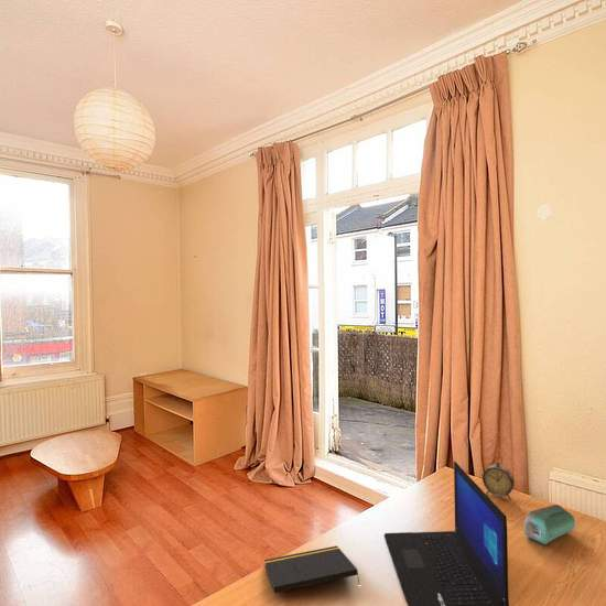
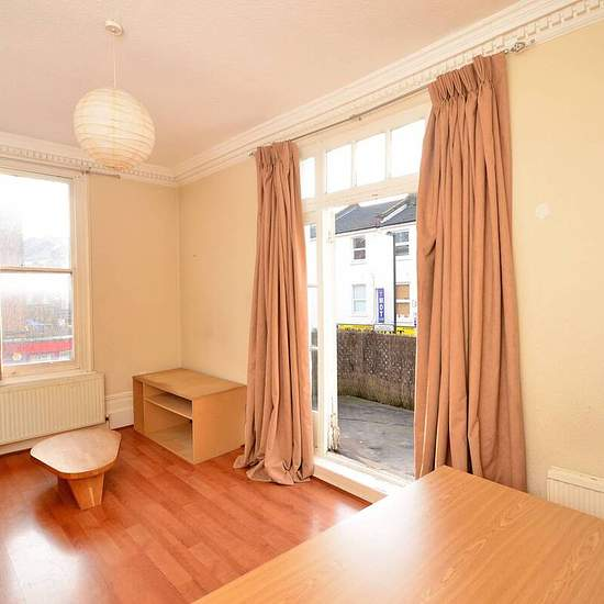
- notepad [263,544,360,594]
- speaker [522,504,576,545]
- alarm clock [481,454,516,501]
- laptop [383,461,510,606]
